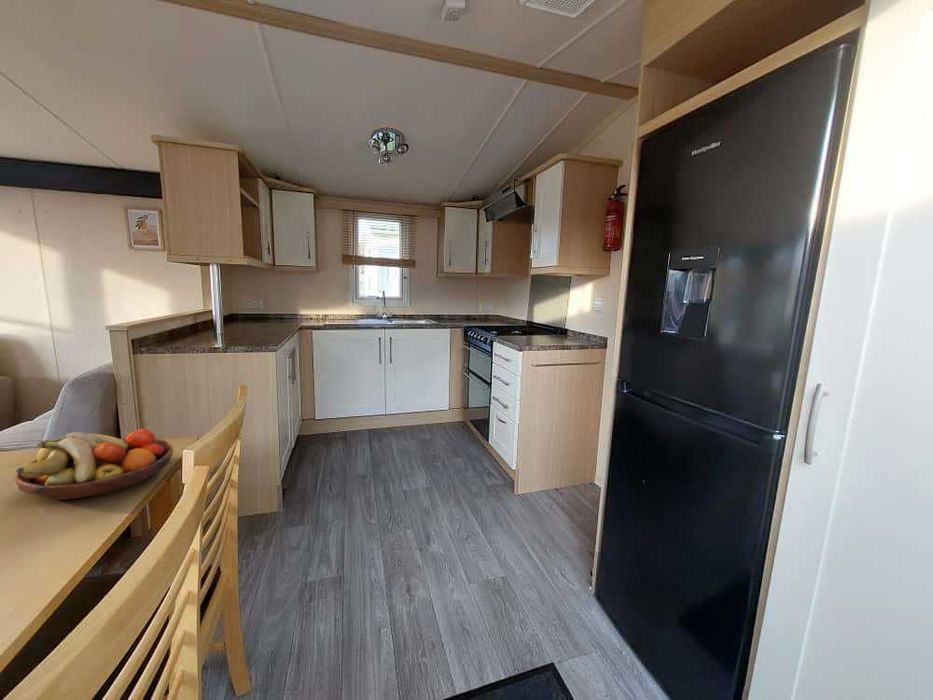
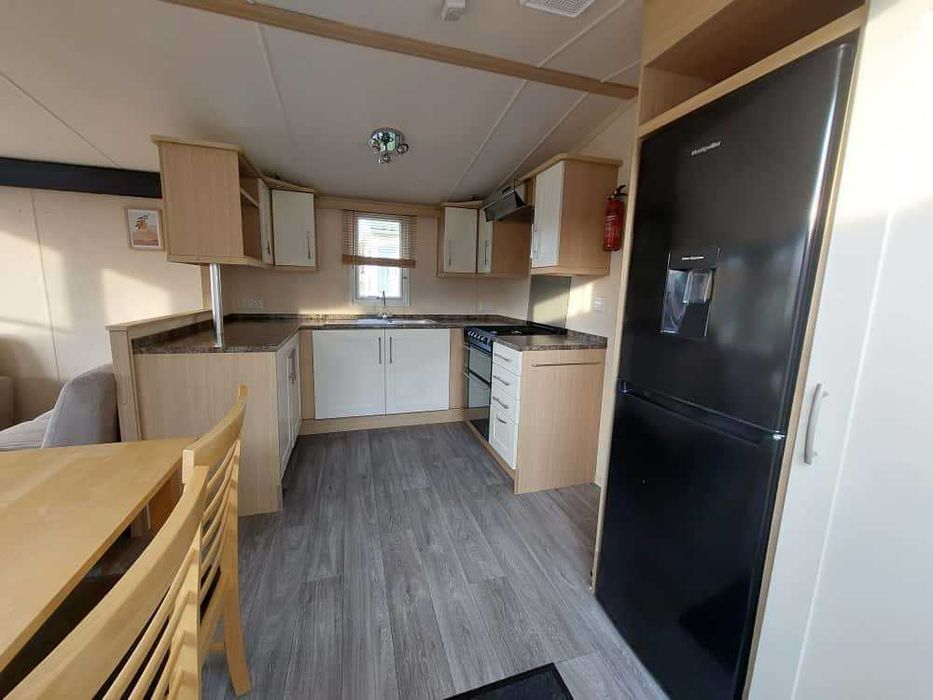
- fruit bowl [14,428,174,501]
